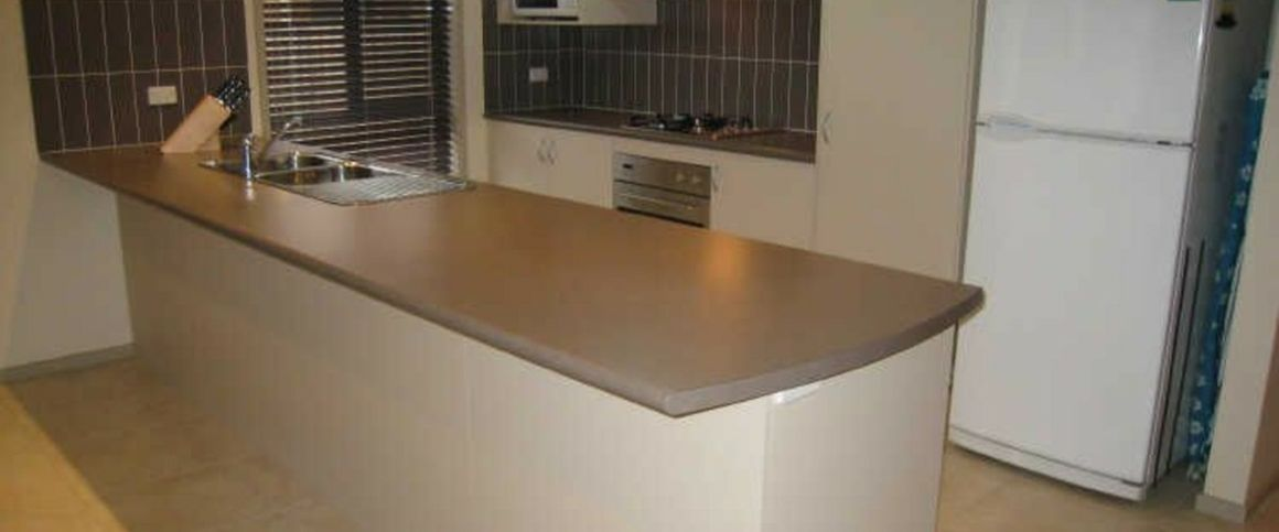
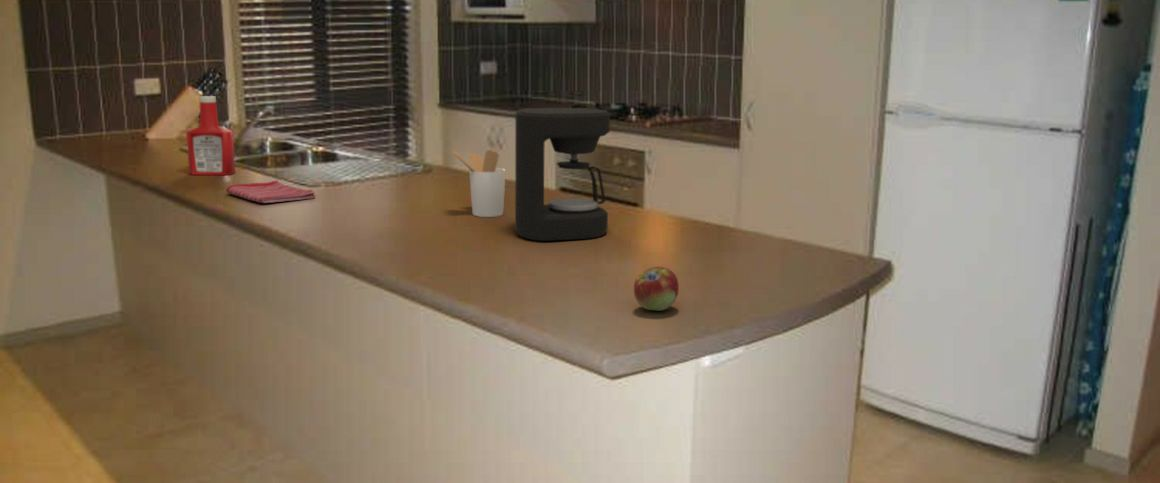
+ dish towel [225,180,317,204]
+ soap bottle [185,95,236,176]
+ coffee maker [514,107,611,242]
+ utensil holder [452,149,507,218]
+ fruit [633,266,680,312]
